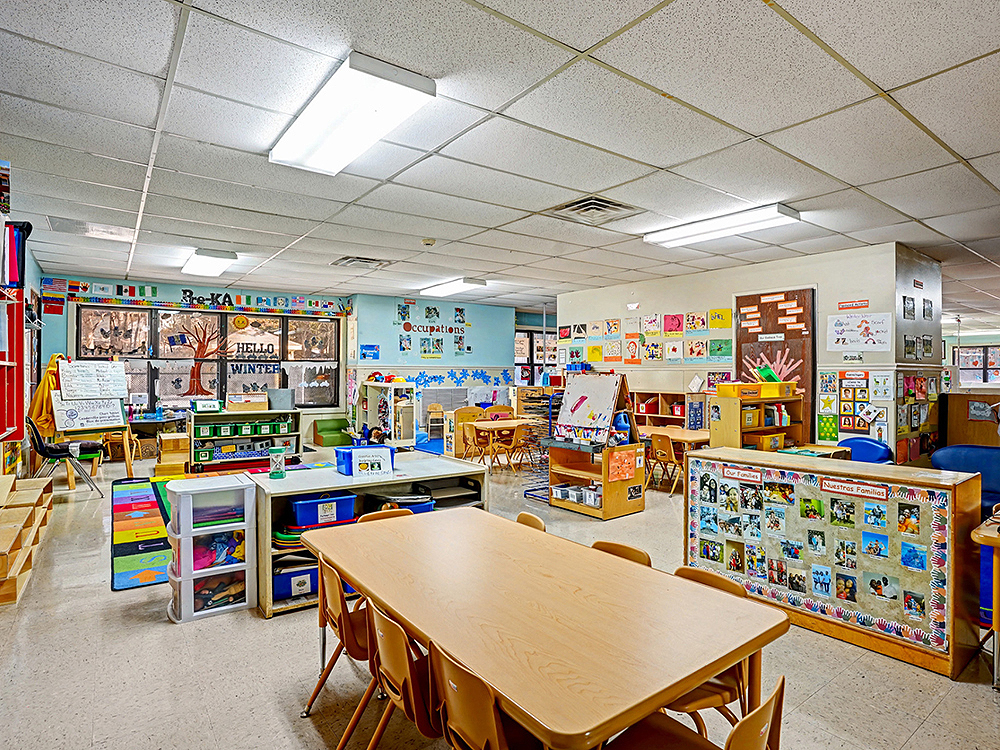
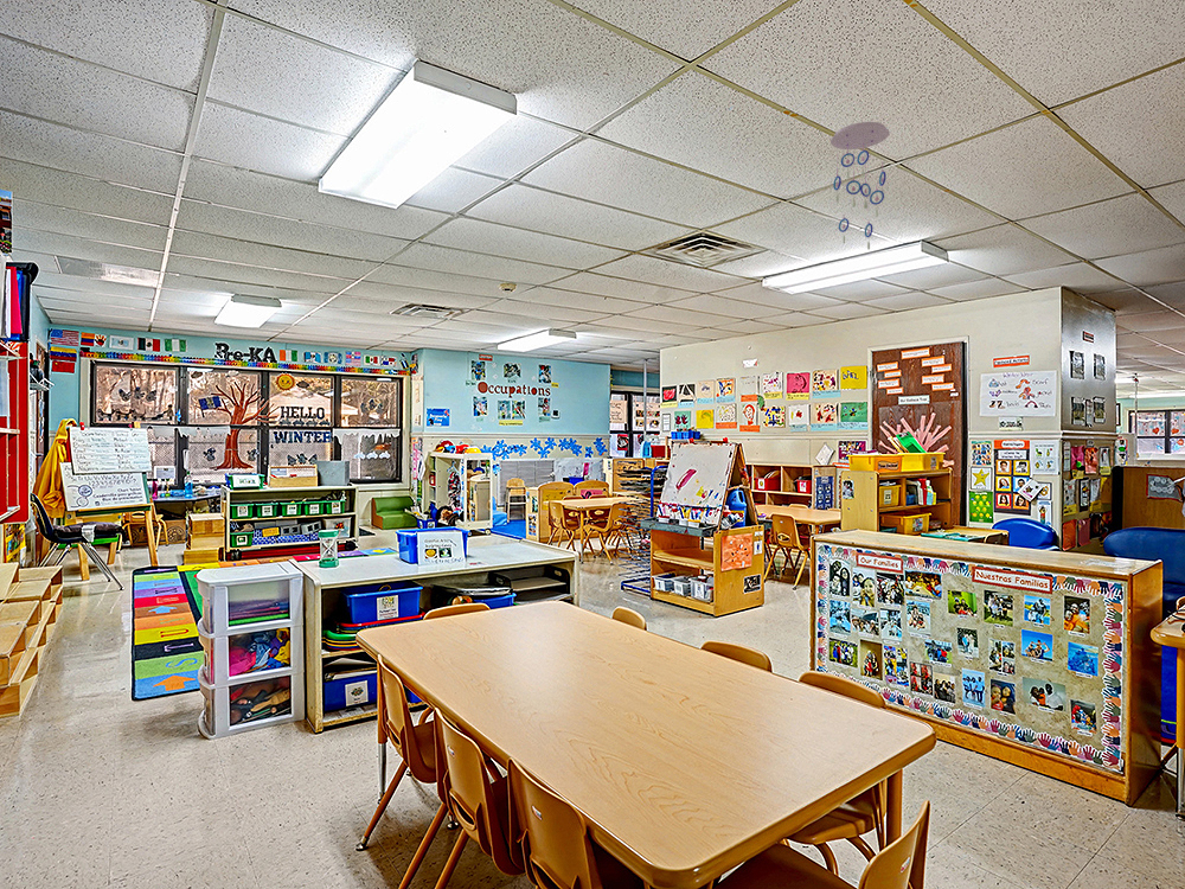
+ ceiling mobile [830,121,891,250]
